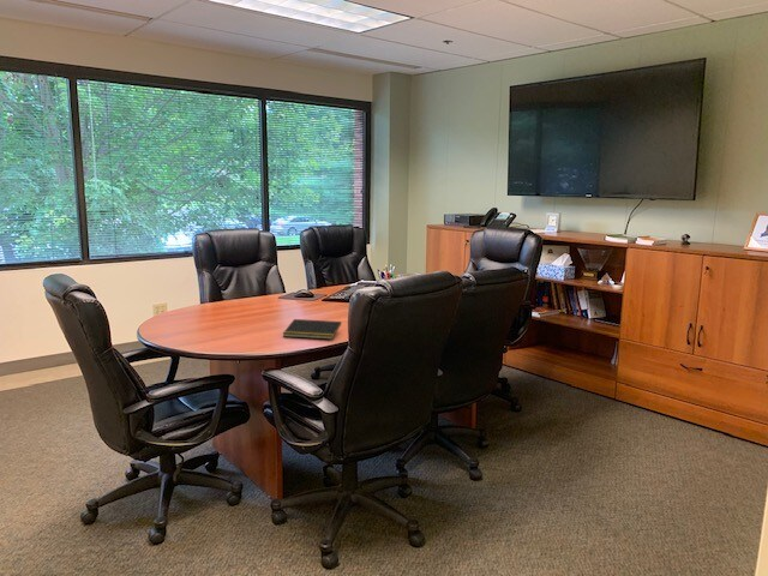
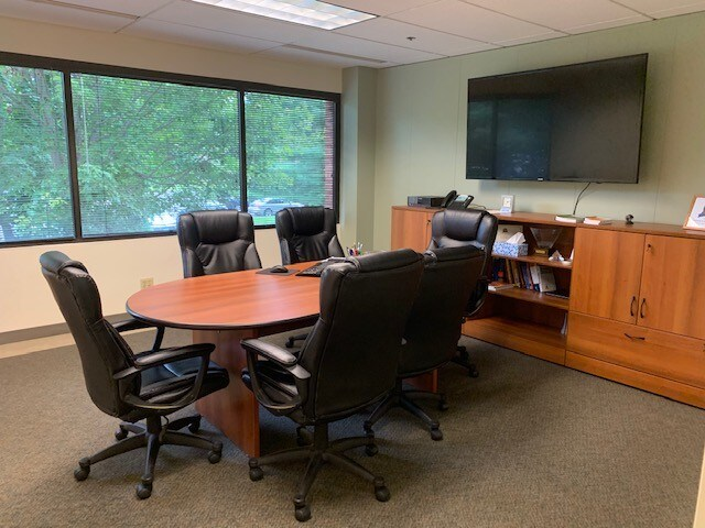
- notepad [282,318,342,341]
